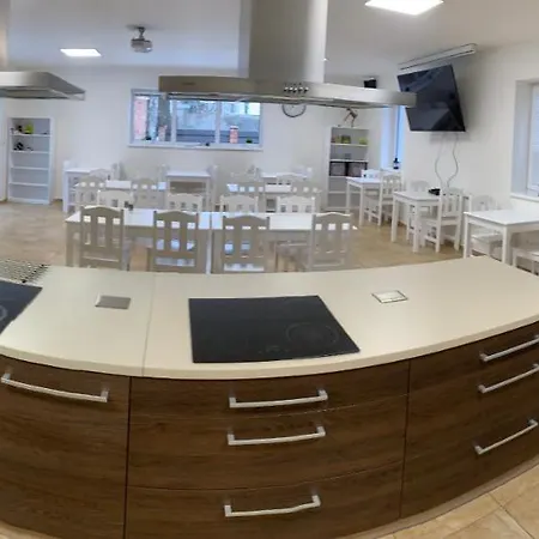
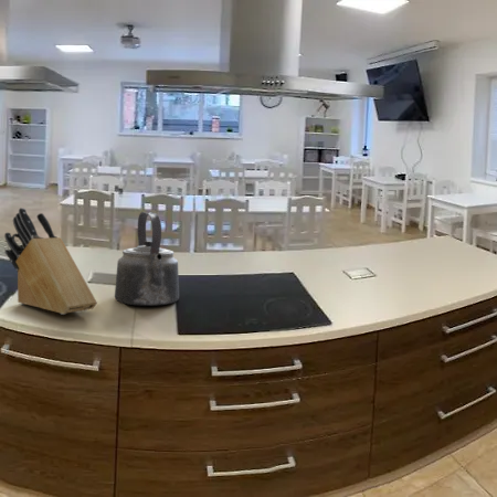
+ knife block [3,207,98,316]
+ kettle [114,211,180,307]
